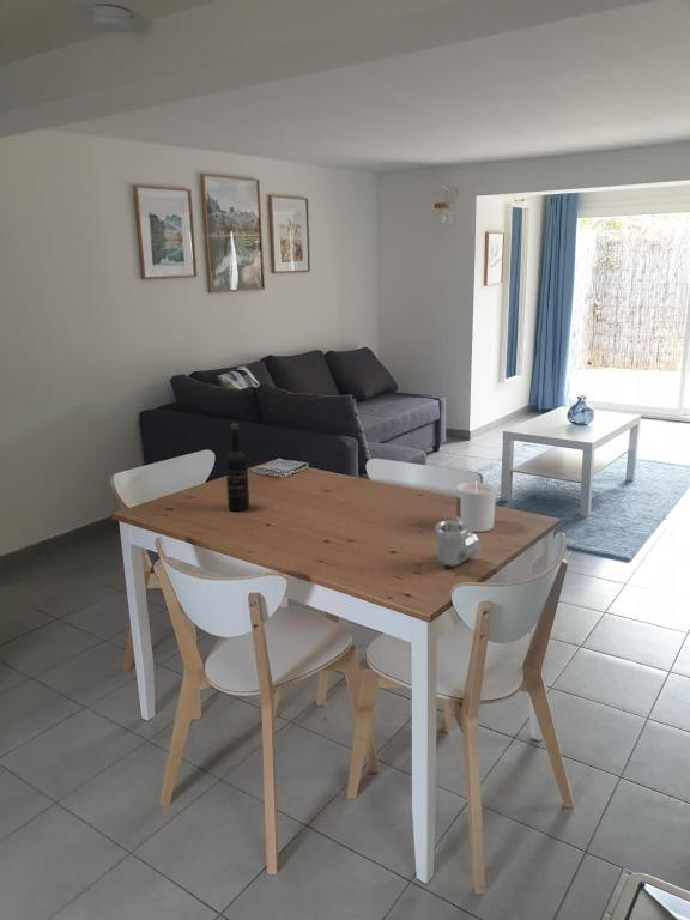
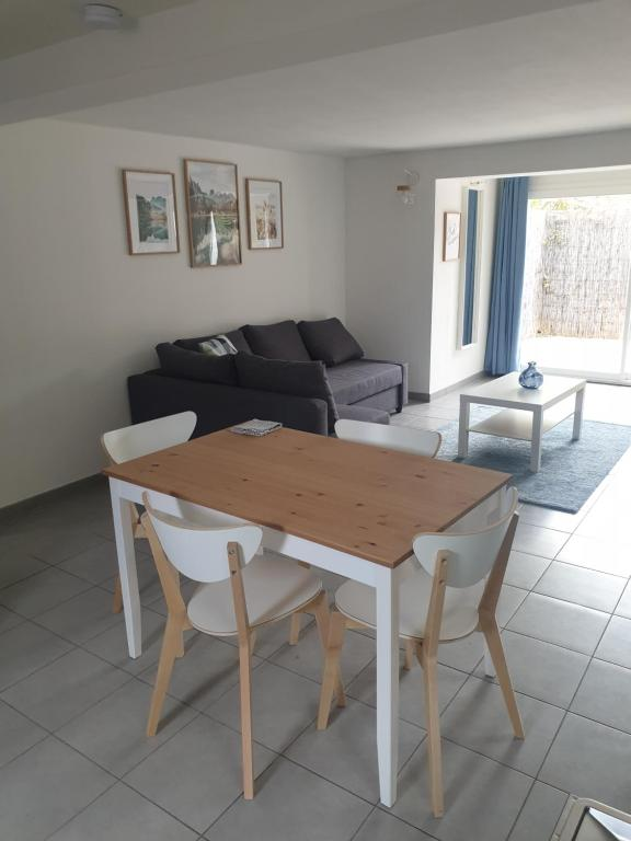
- pipe fitting [434,519,482,568]
- candle [455,482,497,533]
- wine bottle [224,422,250,512]
